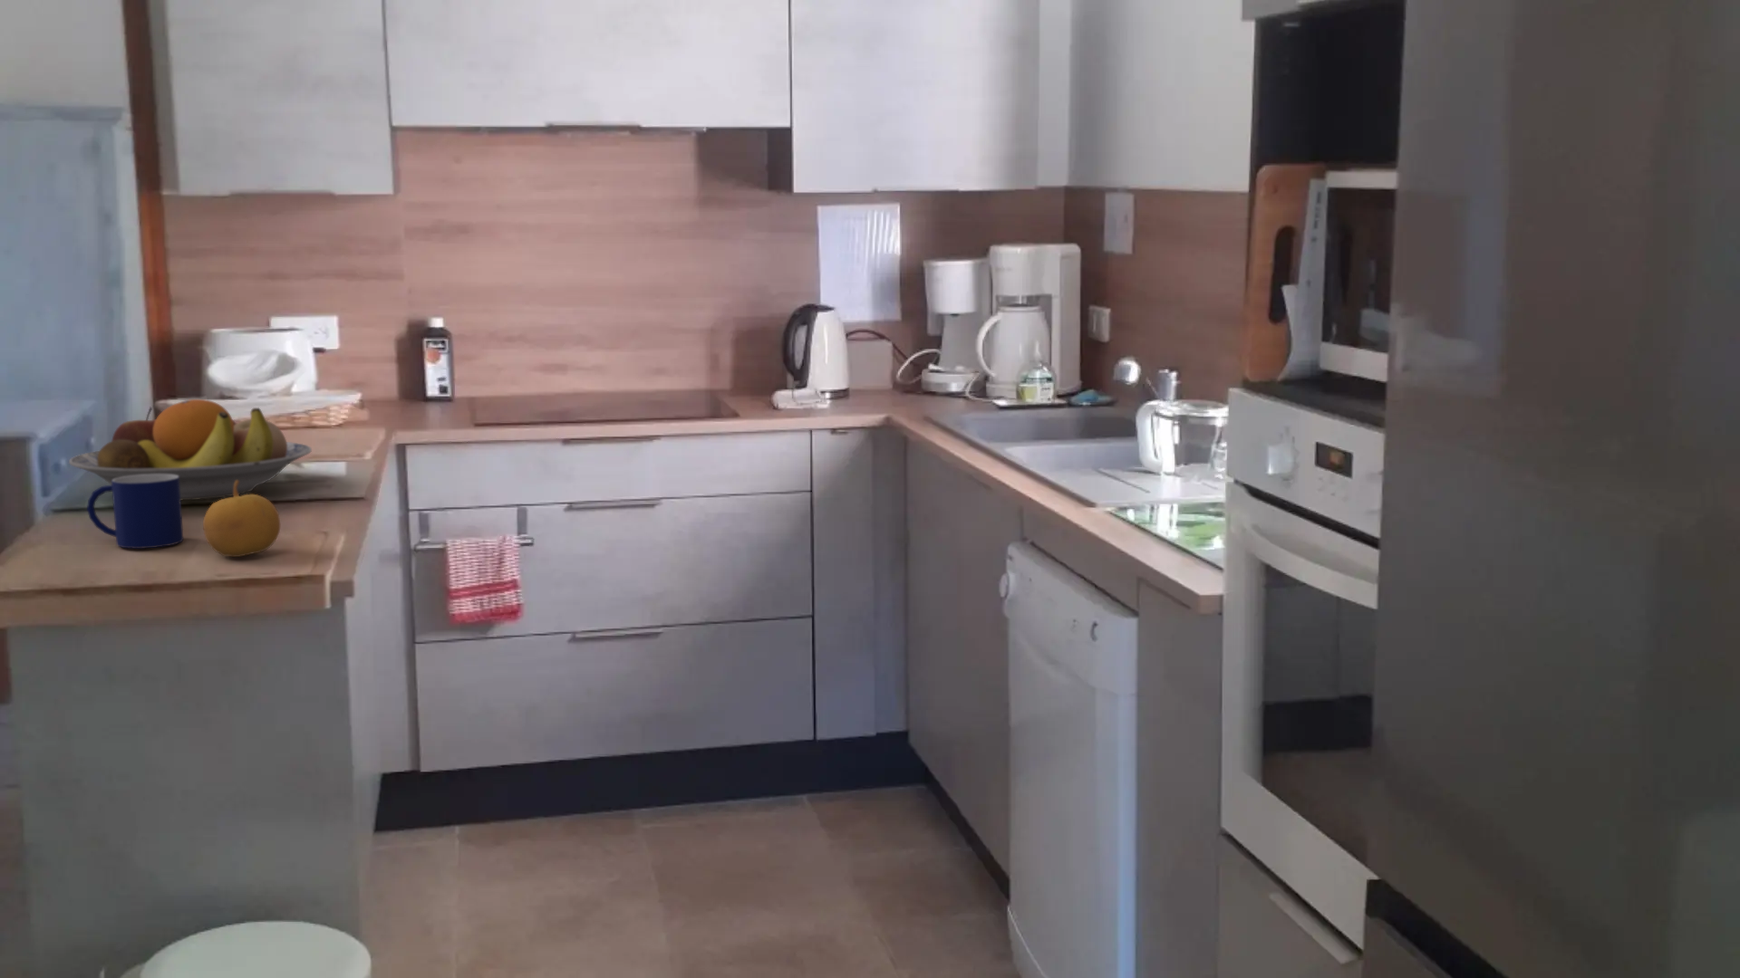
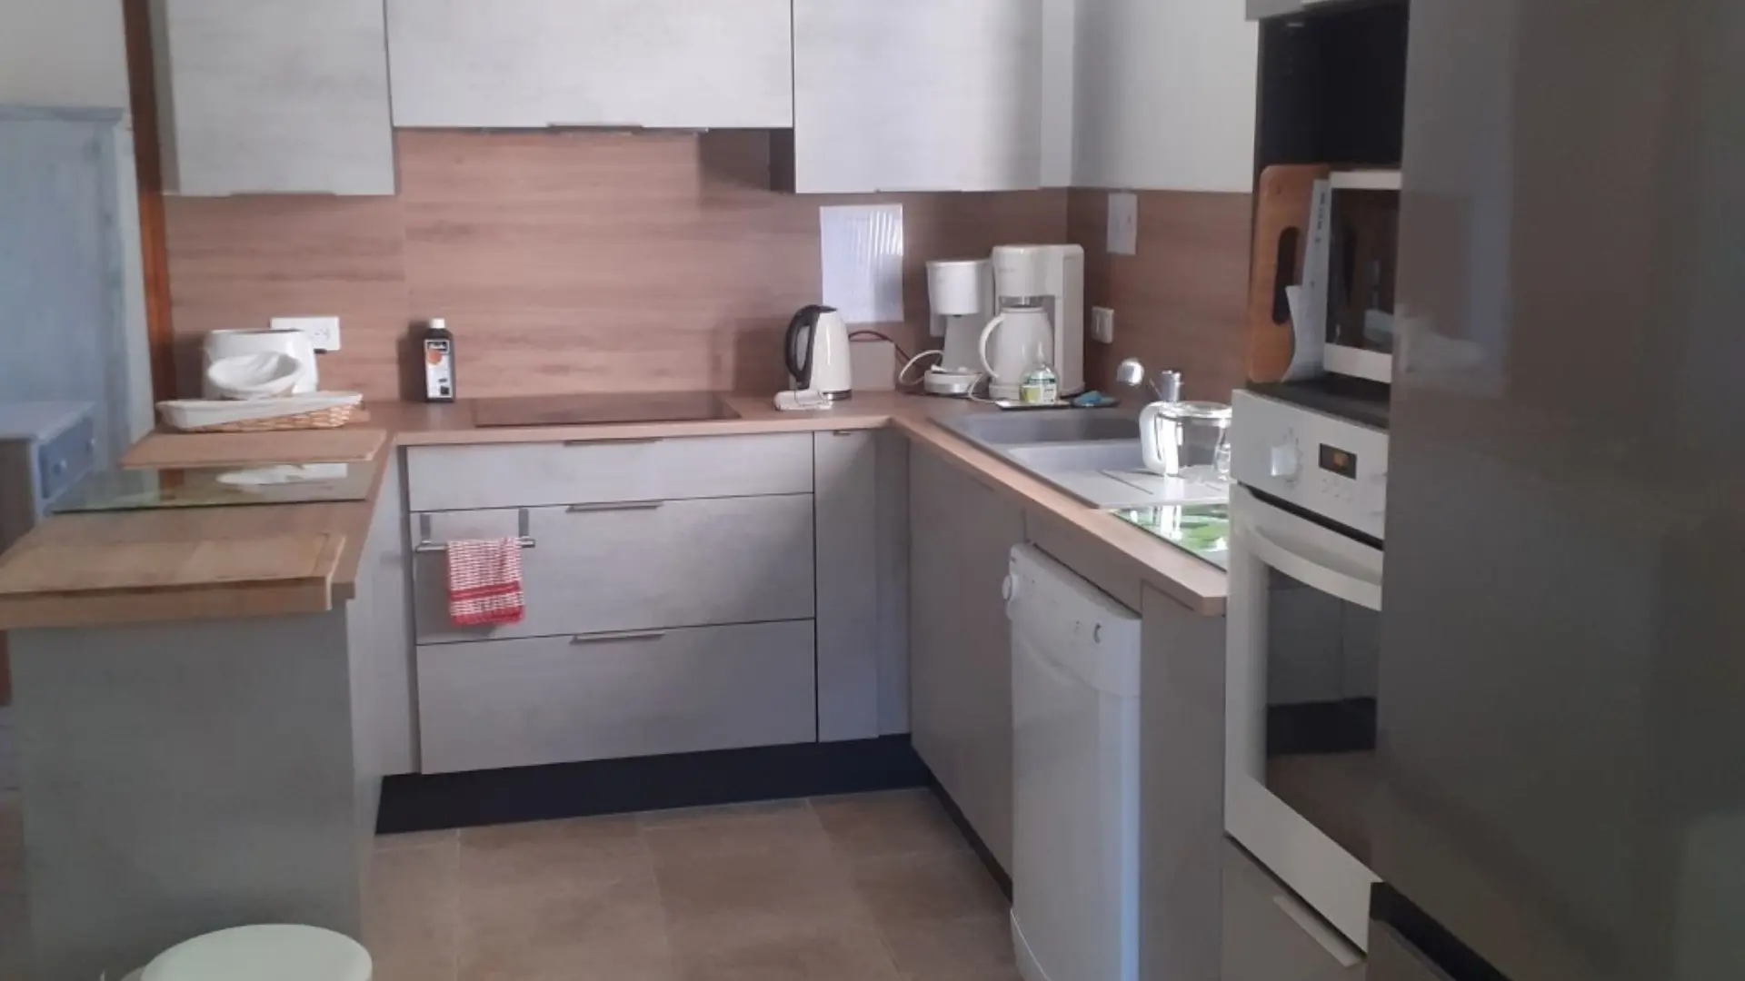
- mug [86,474,184,549]
- fruit bowl [68,399,313,500]
- fruit [202,480,281,558]
